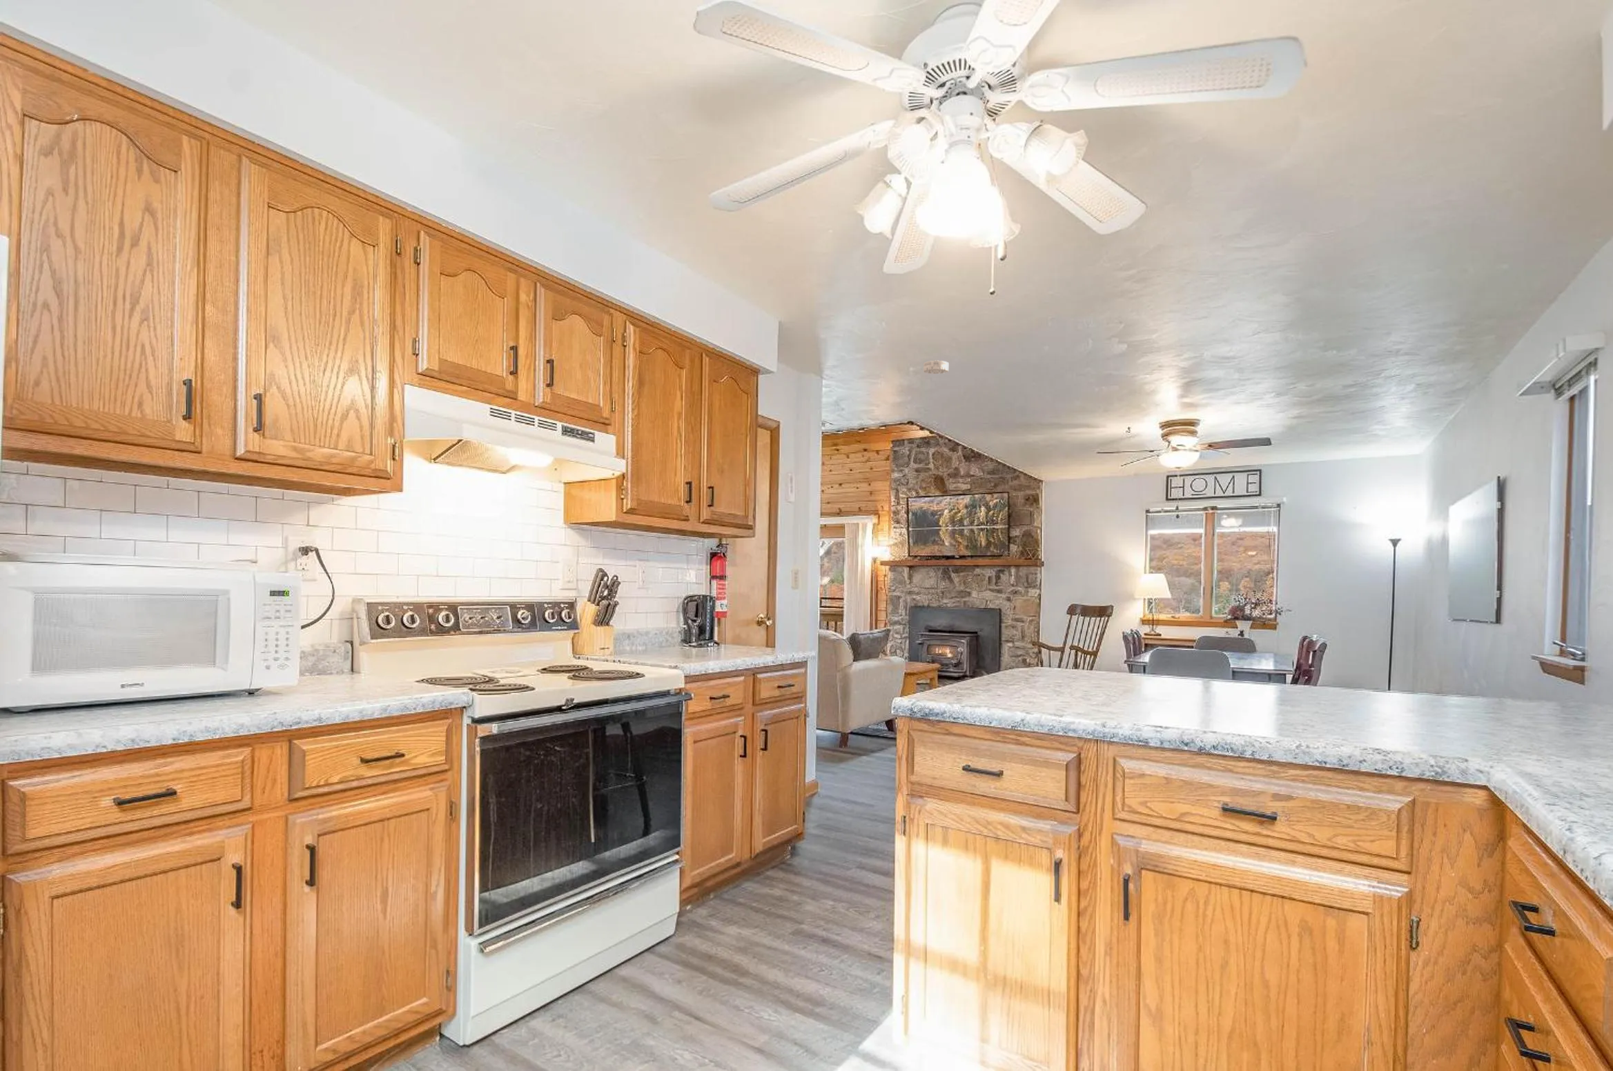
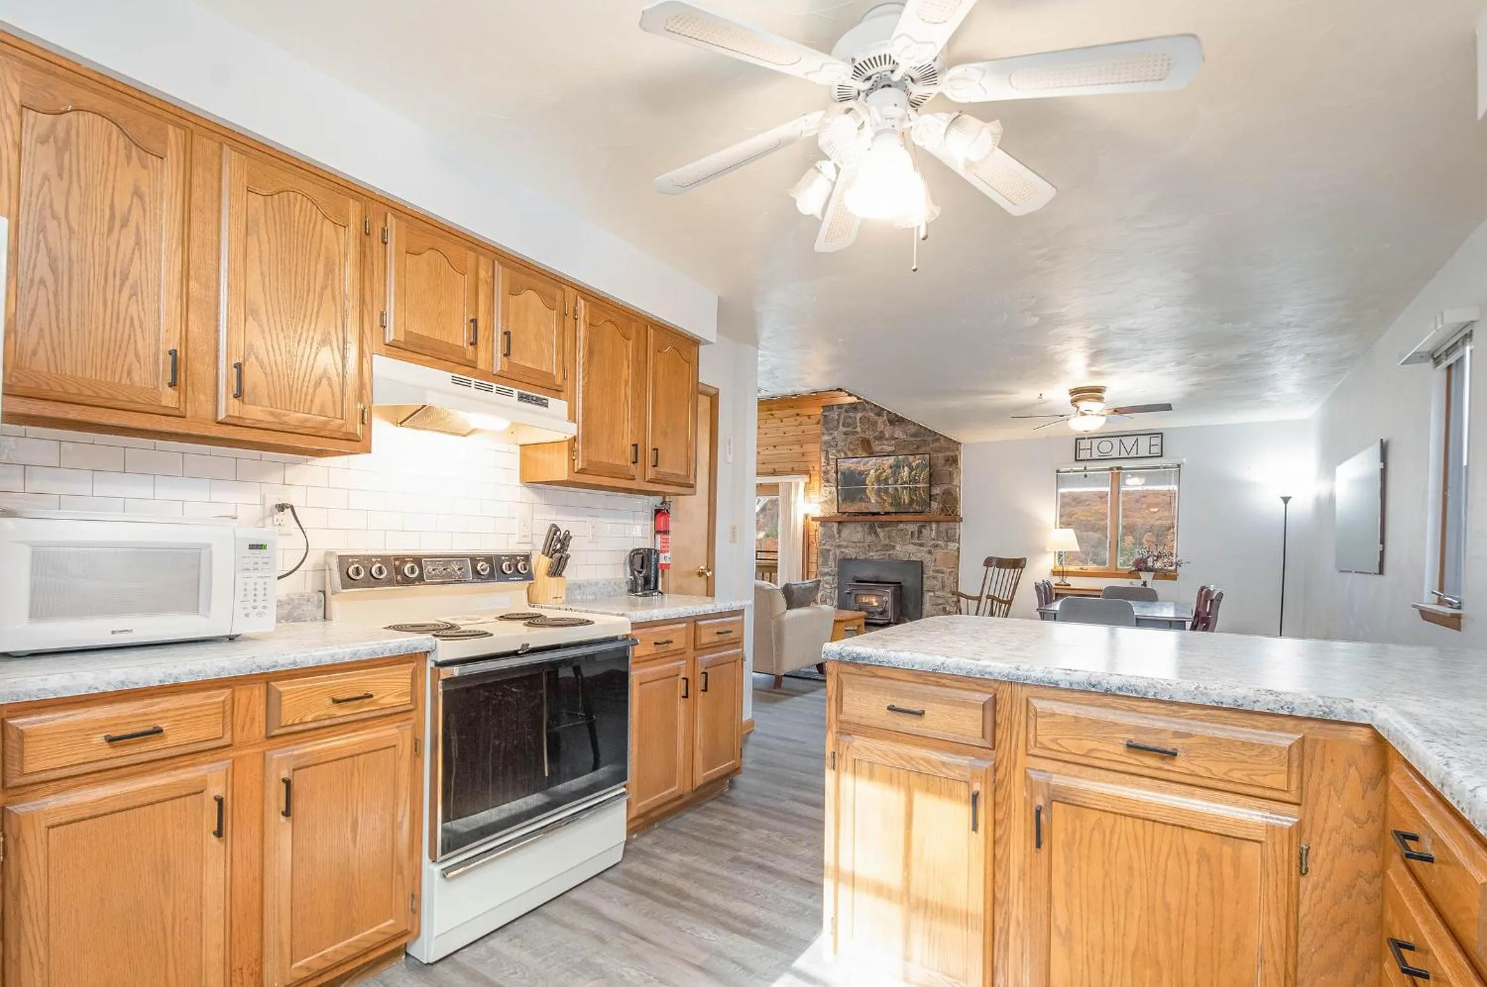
- smoke detector [923,360,949,374]
